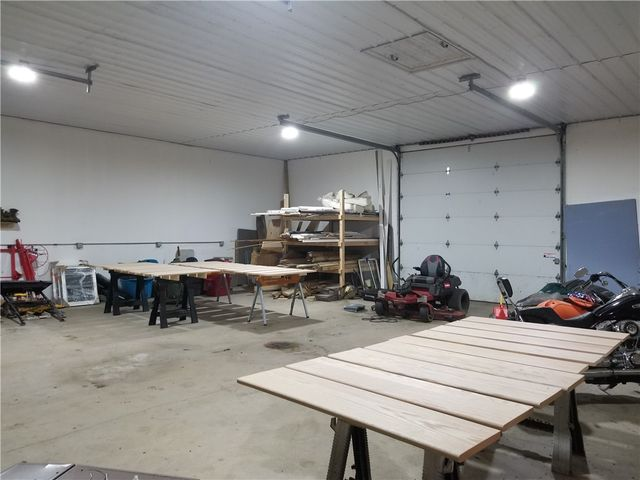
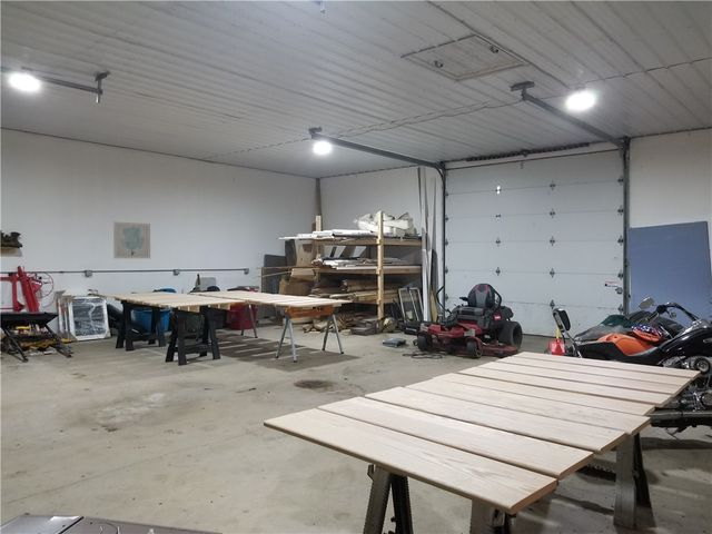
+ wall art [112,220,151,259]
